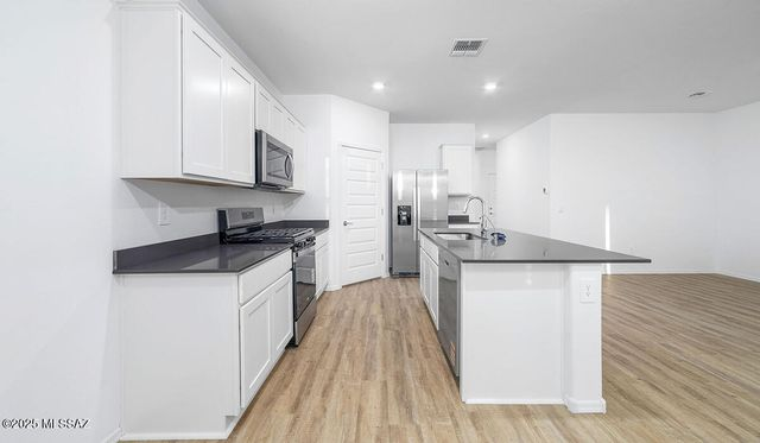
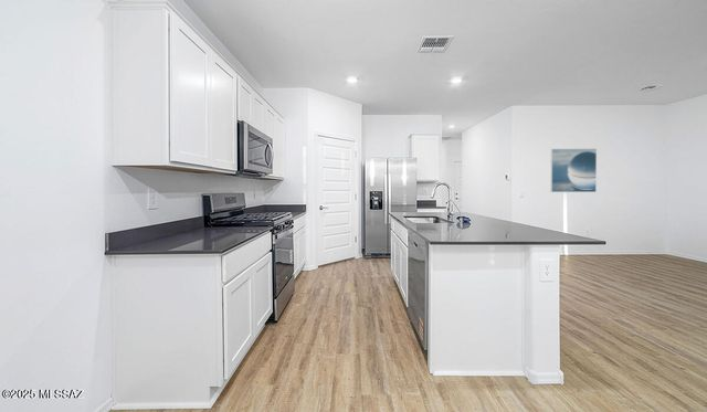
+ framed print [549,148,598,193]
